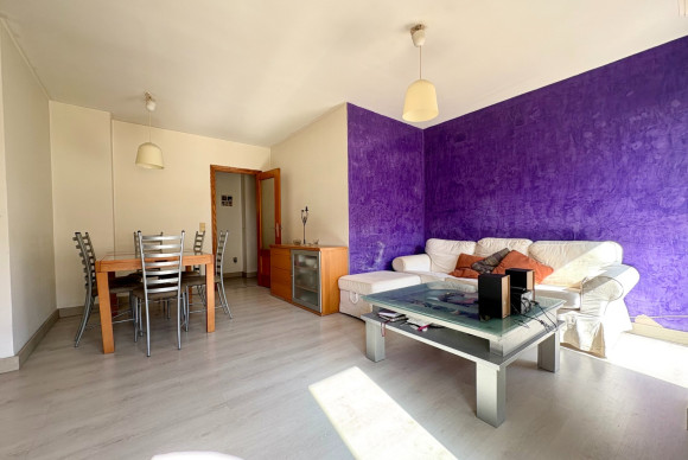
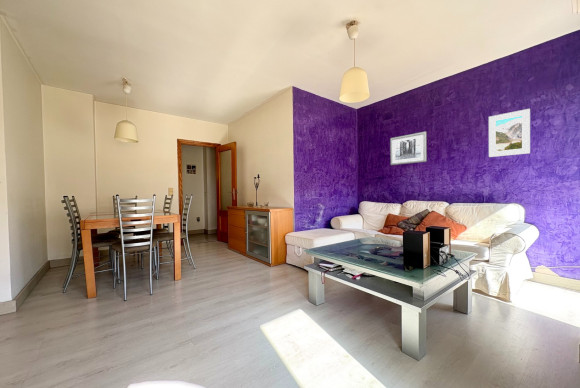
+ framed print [488,108,531,158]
+ wall art [389,131,428,166]
